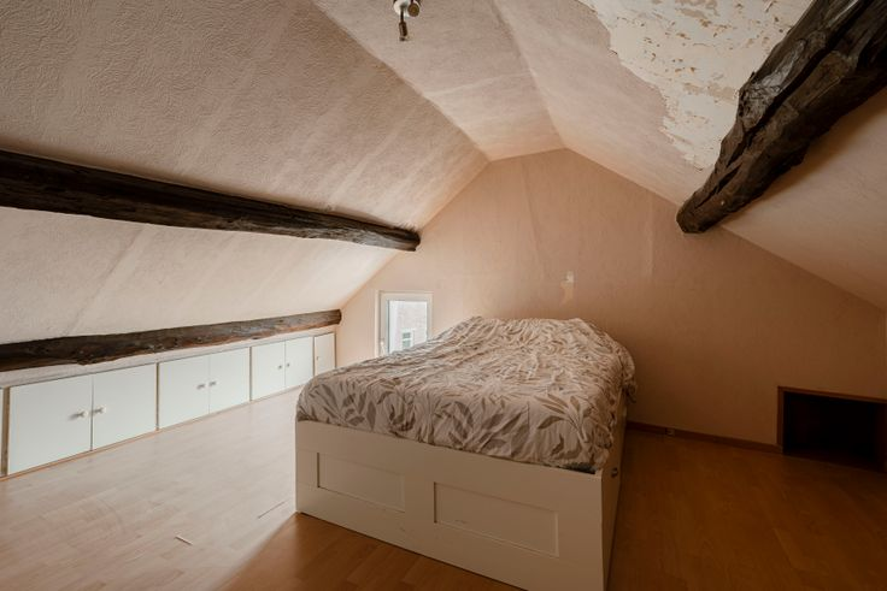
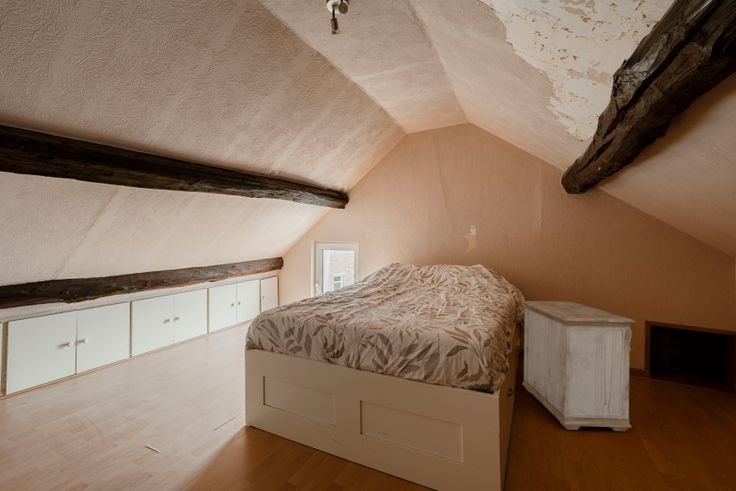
+ nightstand [521,300,636,432]
